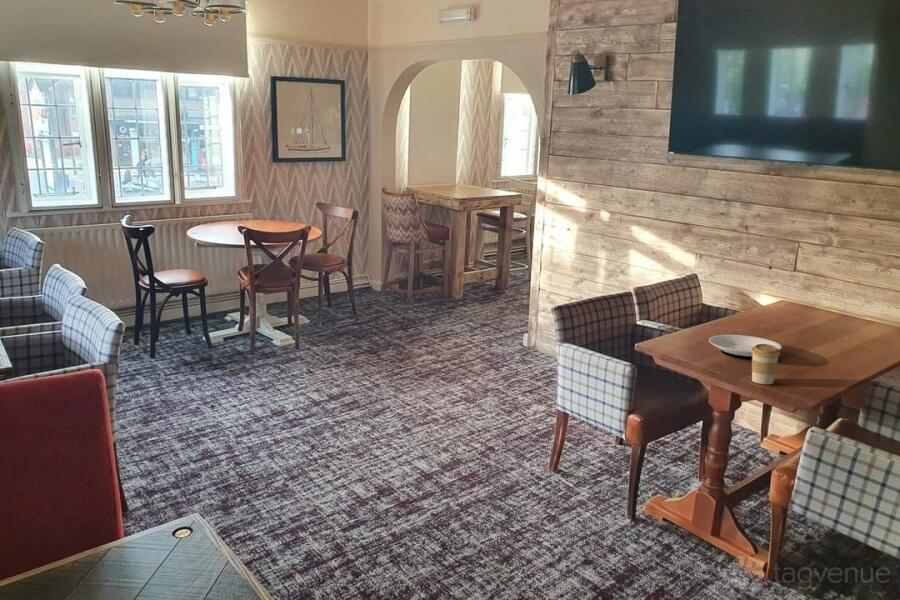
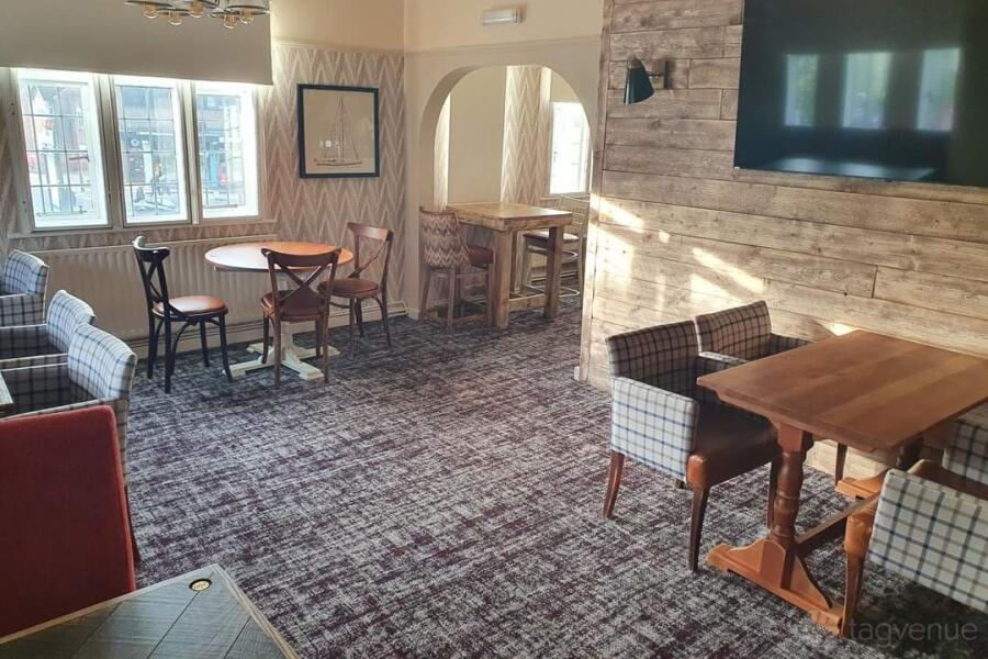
- coffee cup [751,344,781,385]
- plate [708,334,782,359]
